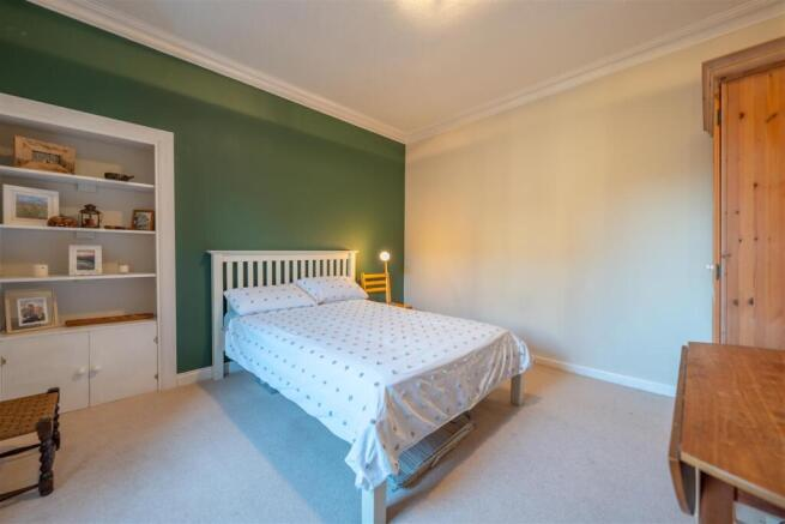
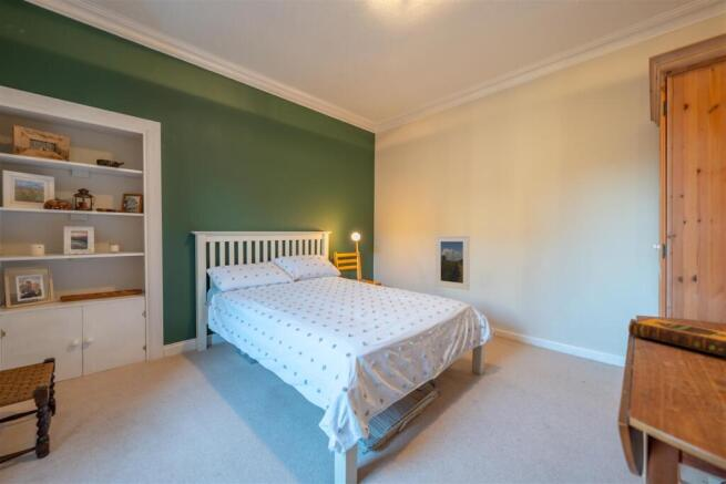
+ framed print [434,235,471,291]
+ hardback book [627,317,726,358]
